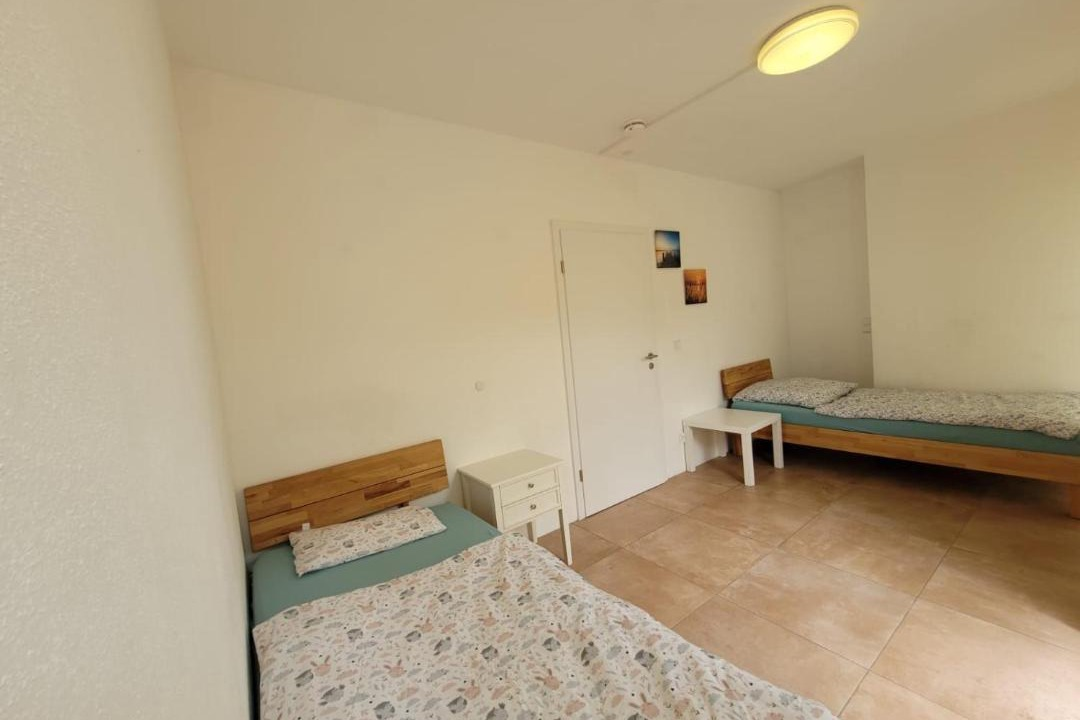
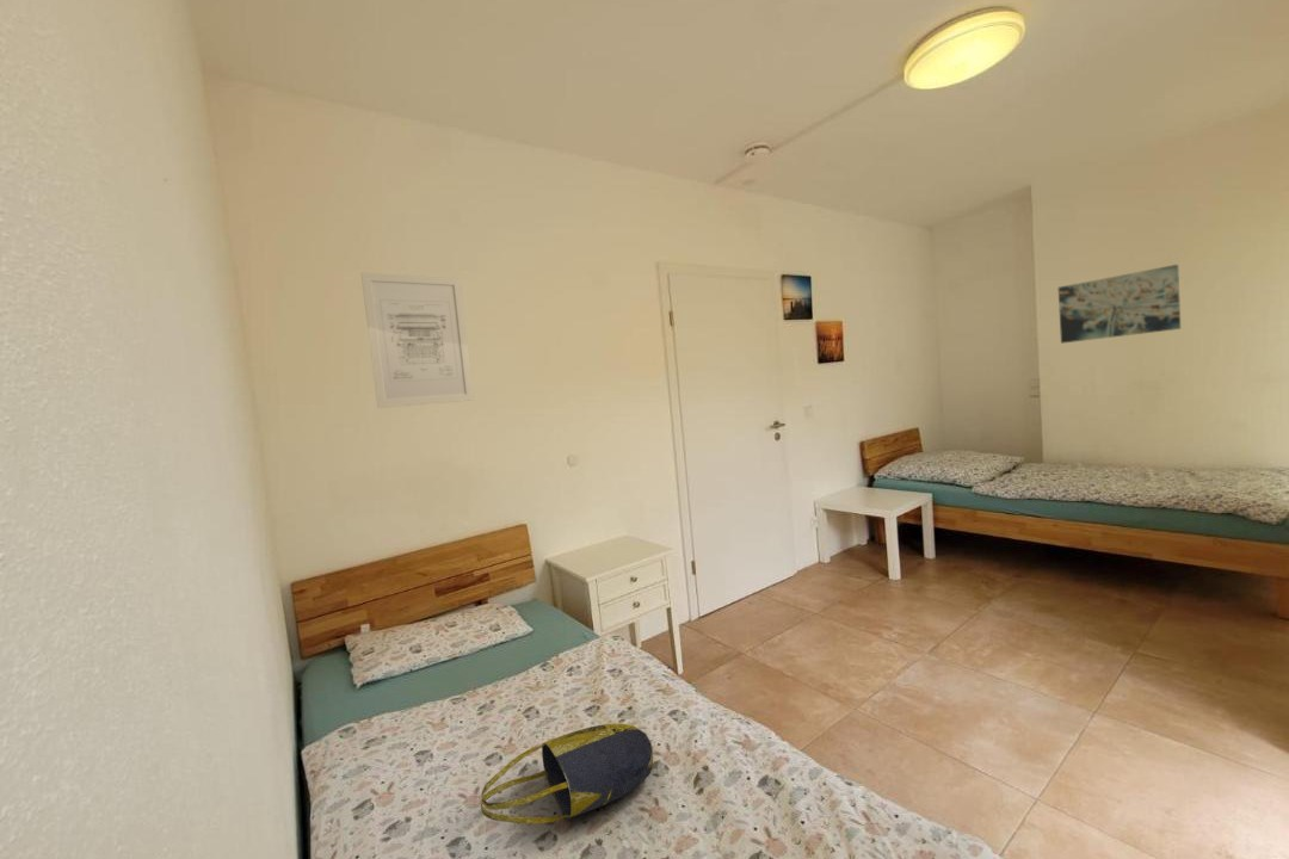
+ wall art [1057,264,1182,345]
+ wall art [360,272,475,409]
+ tote bag [480,722,654,826]
